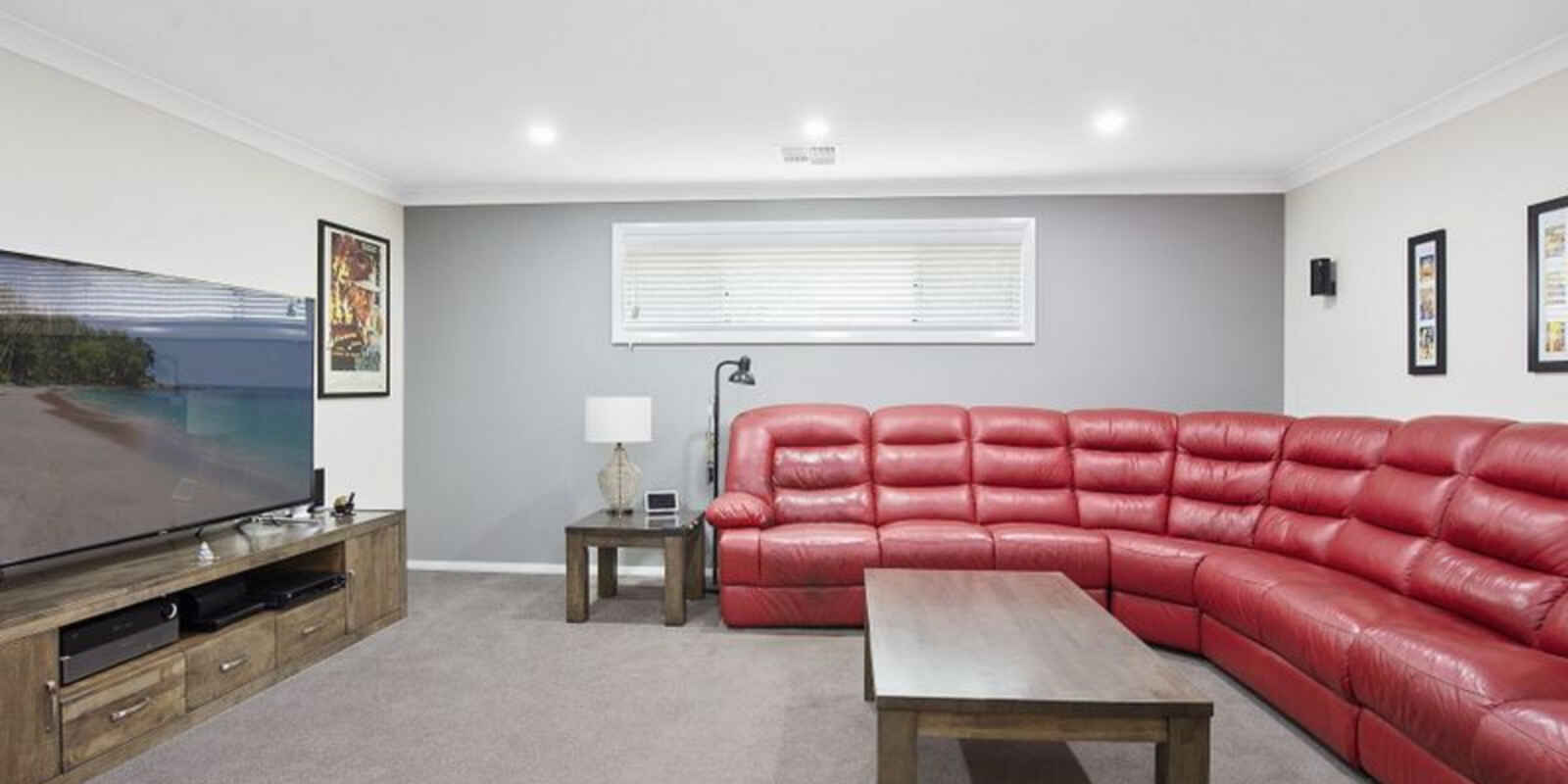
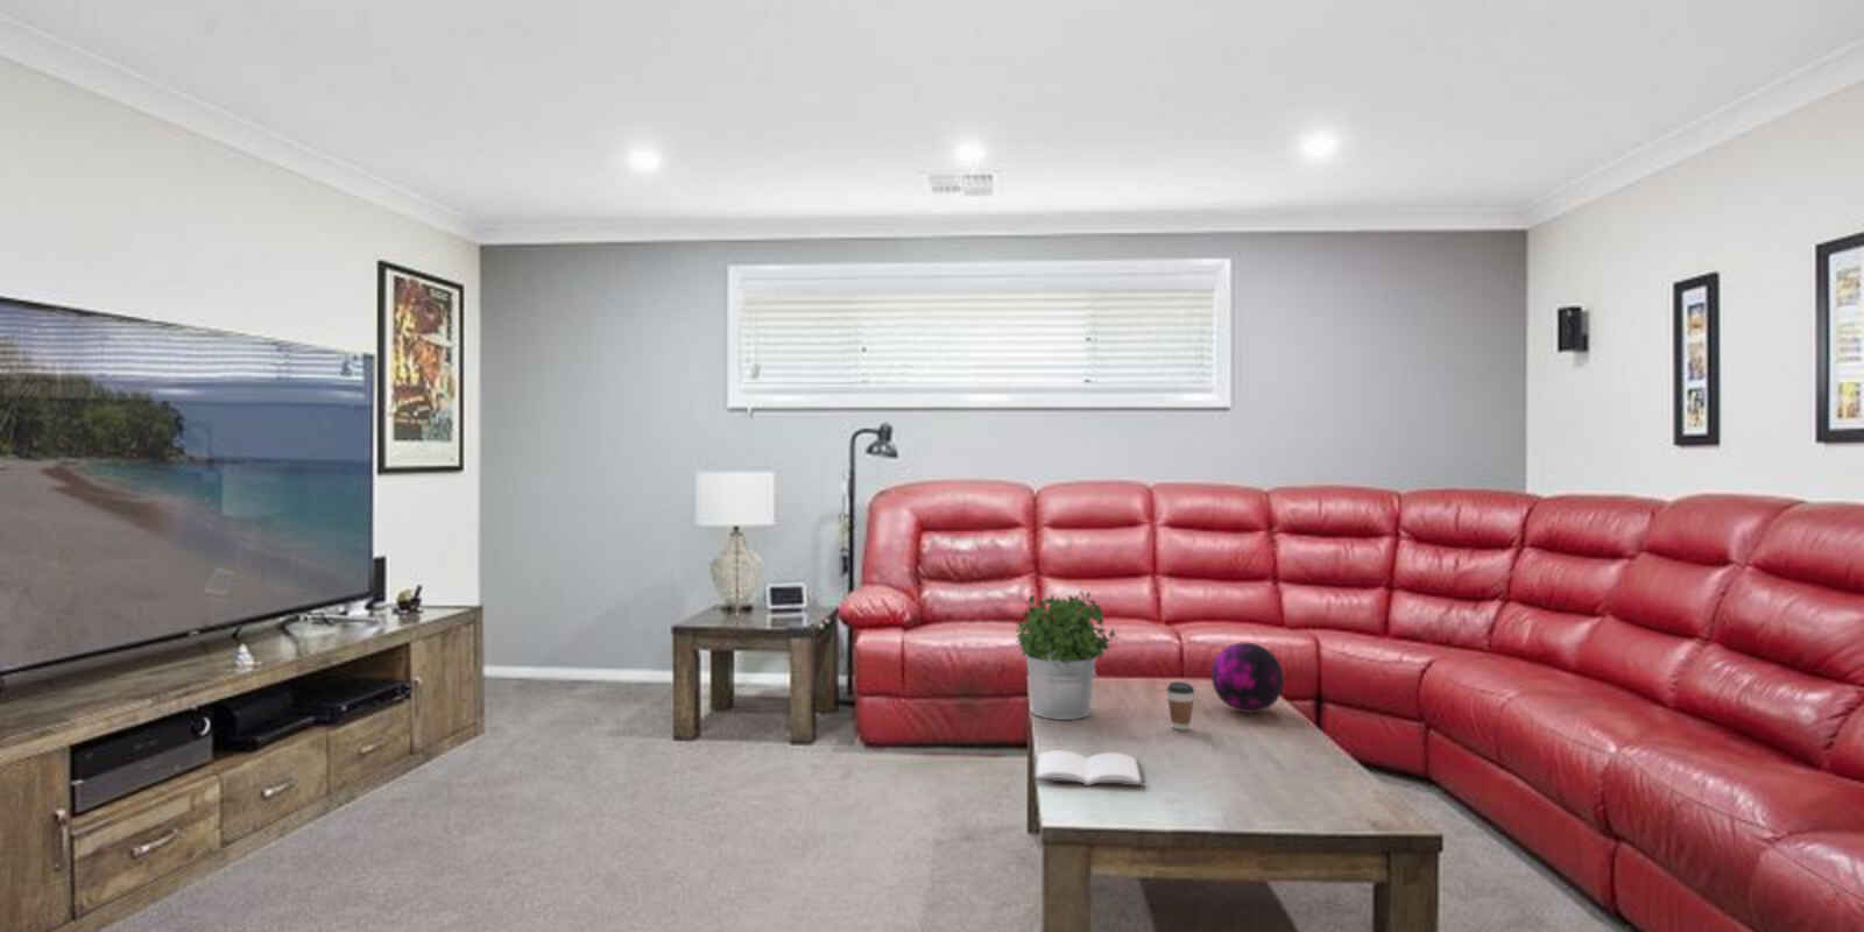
+ book [1032,749,1146,787]
+ potted plant [1014,591,1119,722]
+ coffee cup [1166,680,1195,731]
+ decorative orb [1210,642,1285,714]
